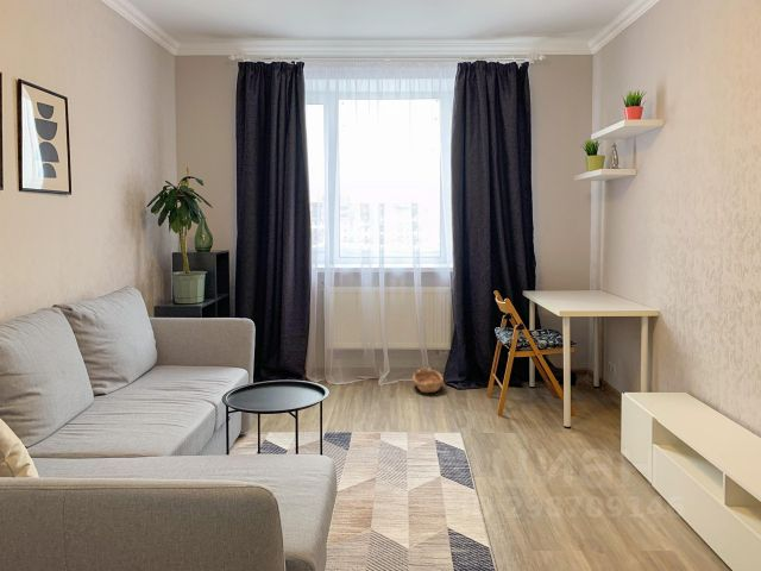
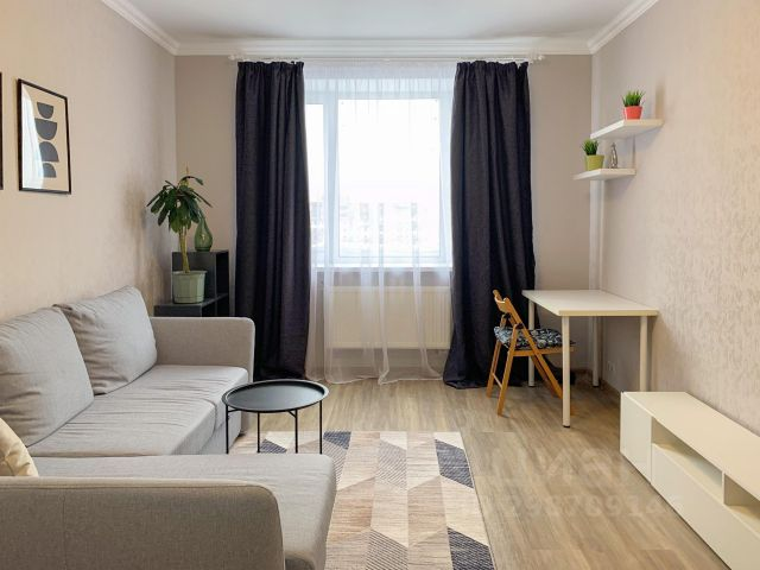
- basket [411,366,444,394]
